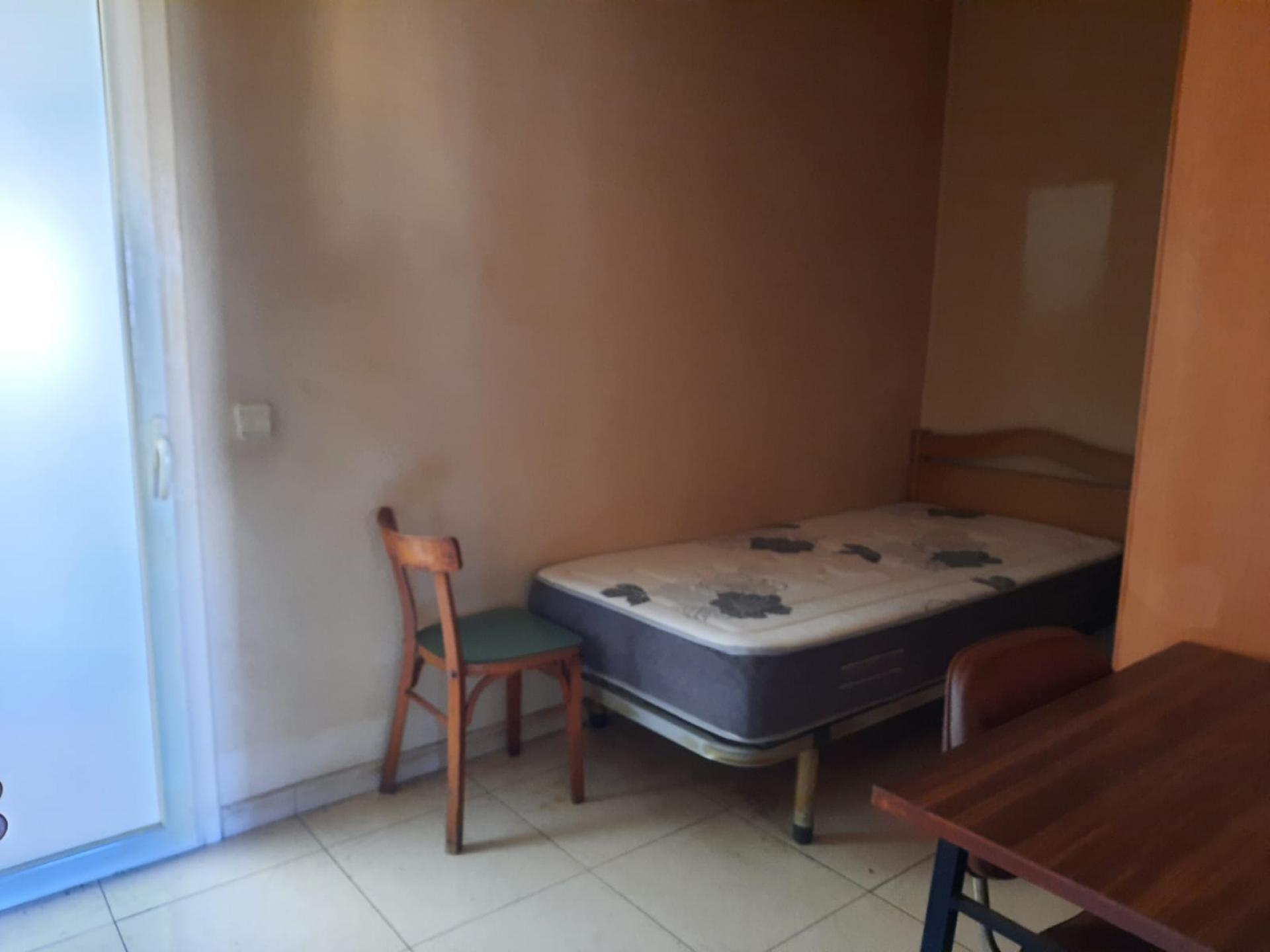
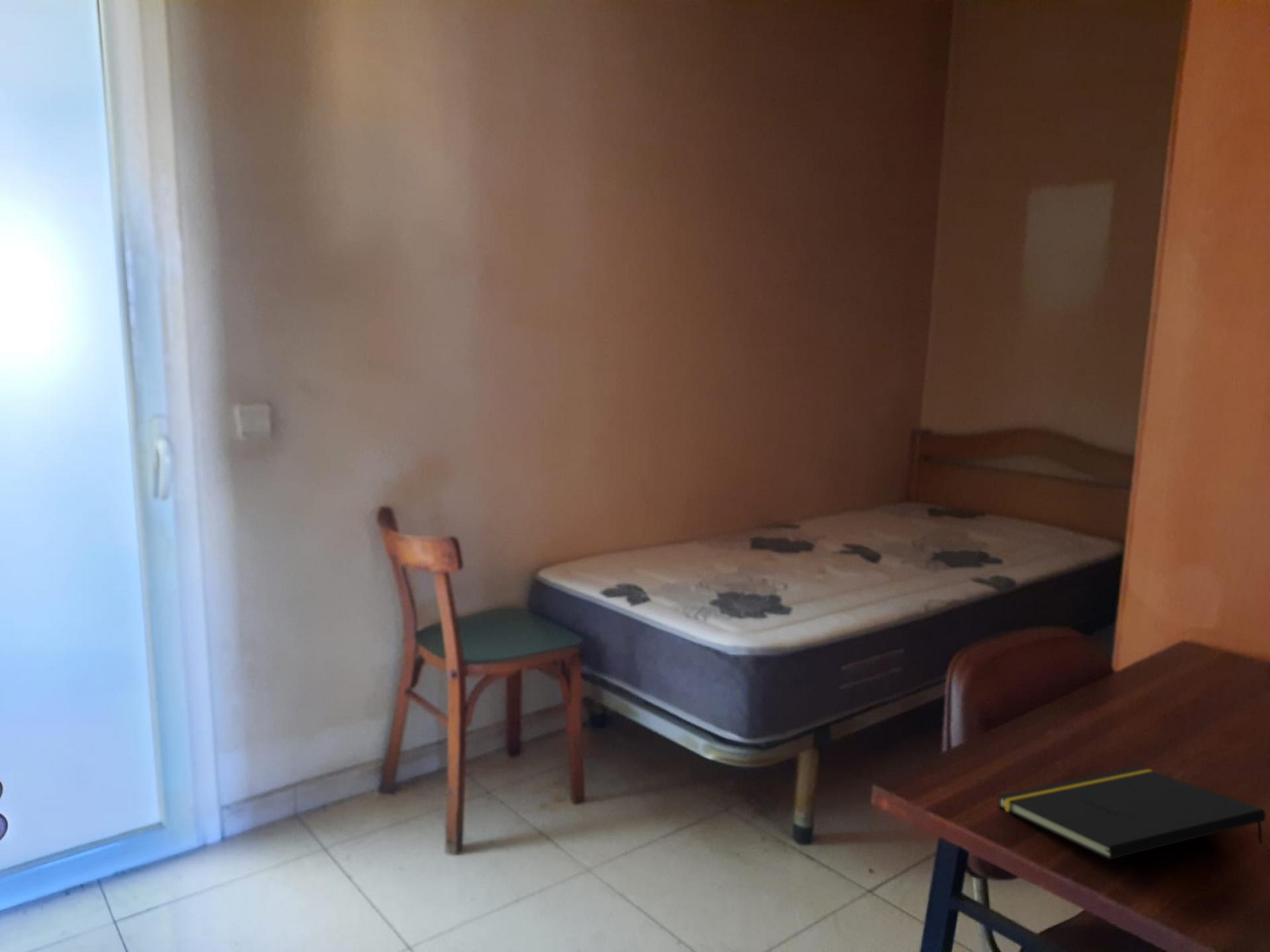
+ notepad [997,766,1266,860]
